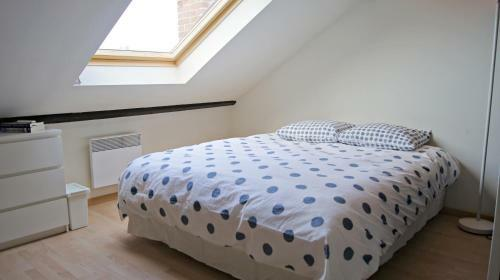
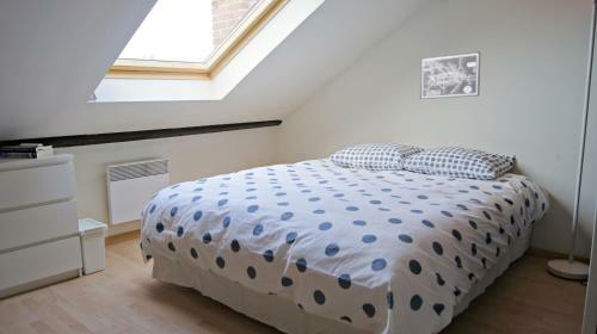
+ wall art [419,51,481,100]
